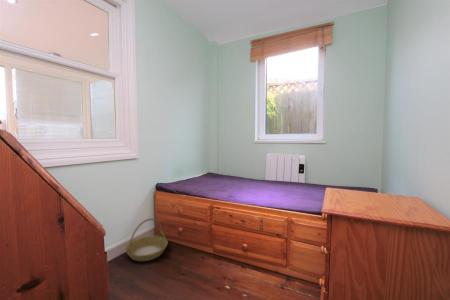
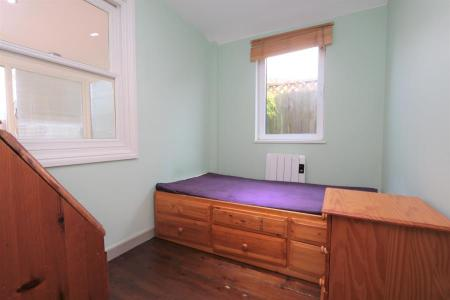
- basket [124,217,169,262]
